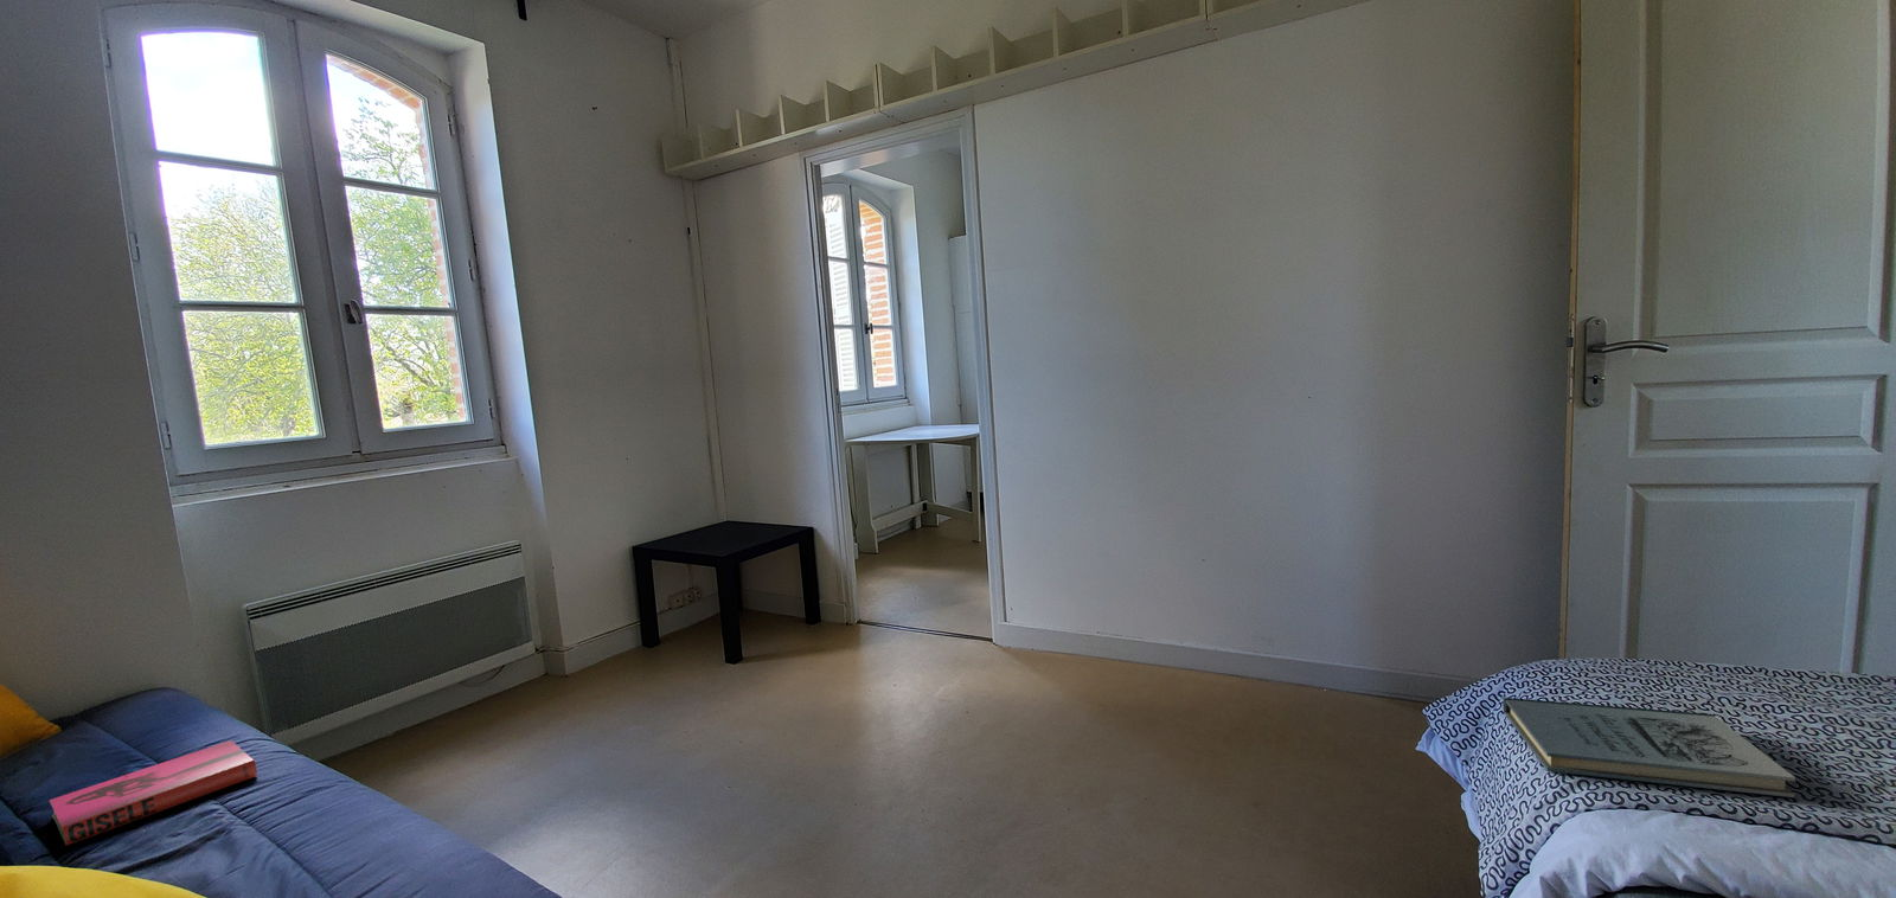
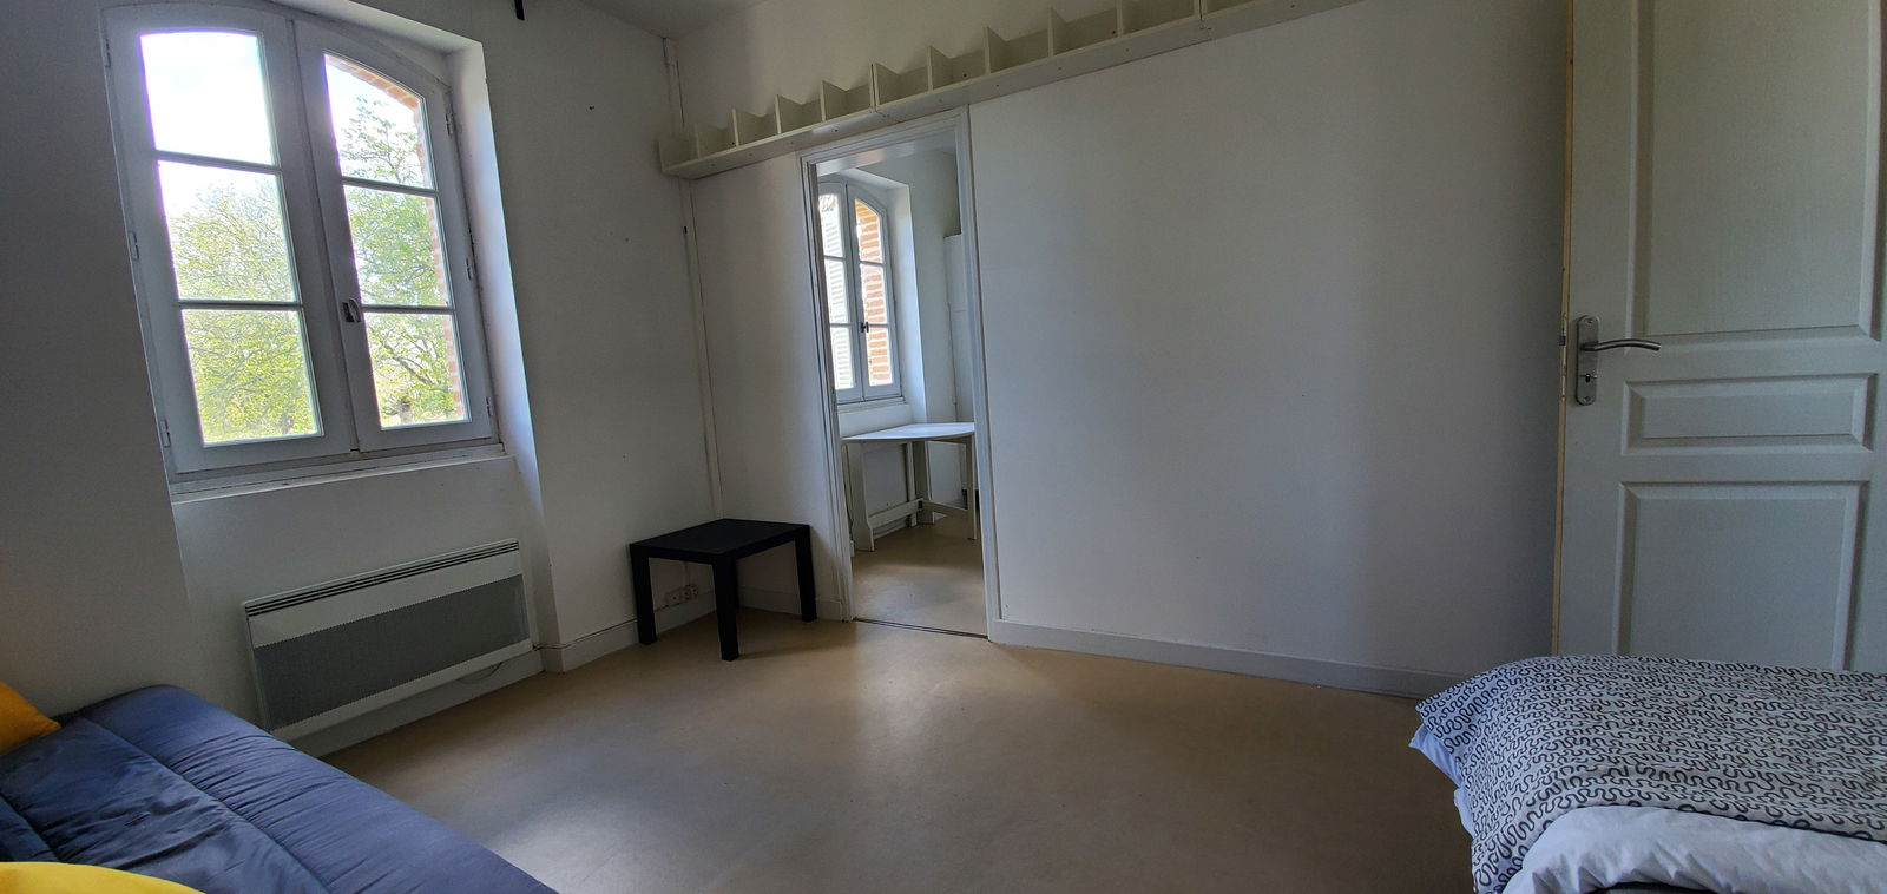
- hardback book [48,740,259,847]
- book [1502,696,1797,799]
